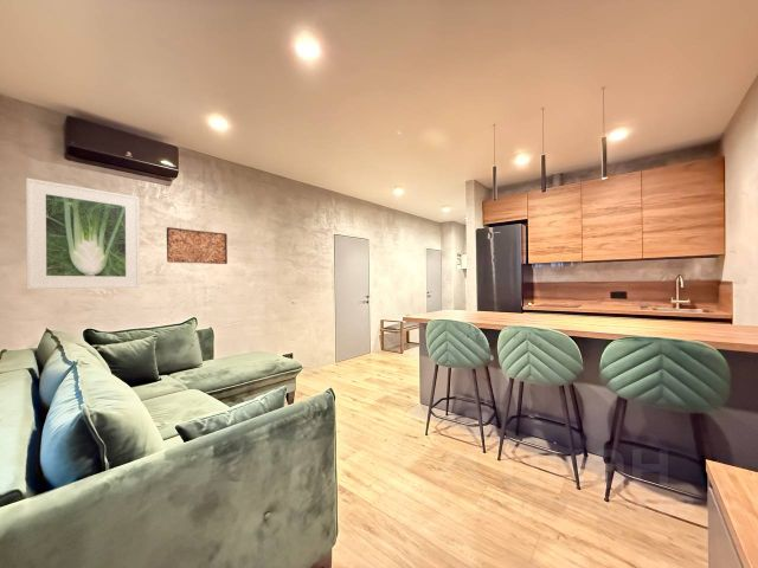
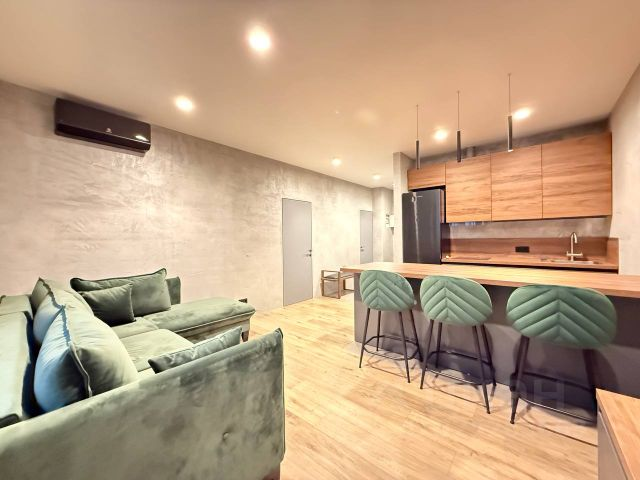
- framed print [25,176,141,290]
- relief panel [166,226,229,265]
